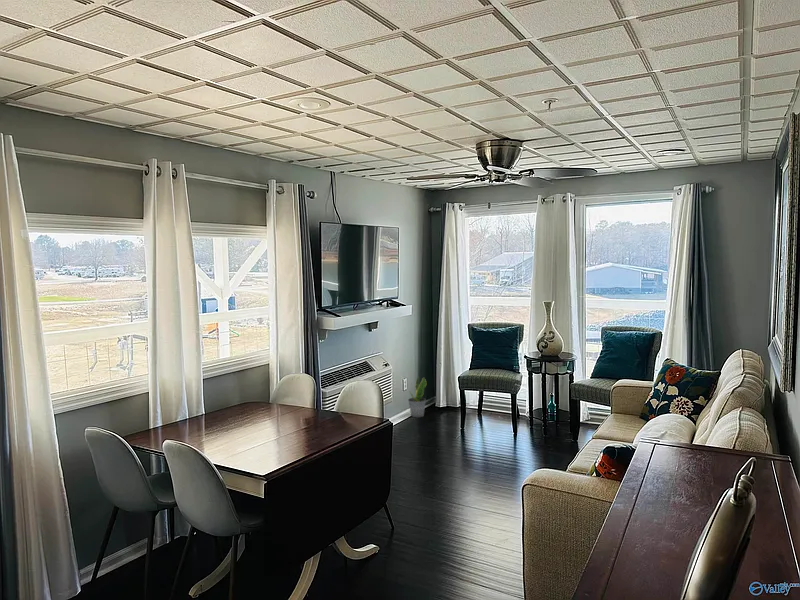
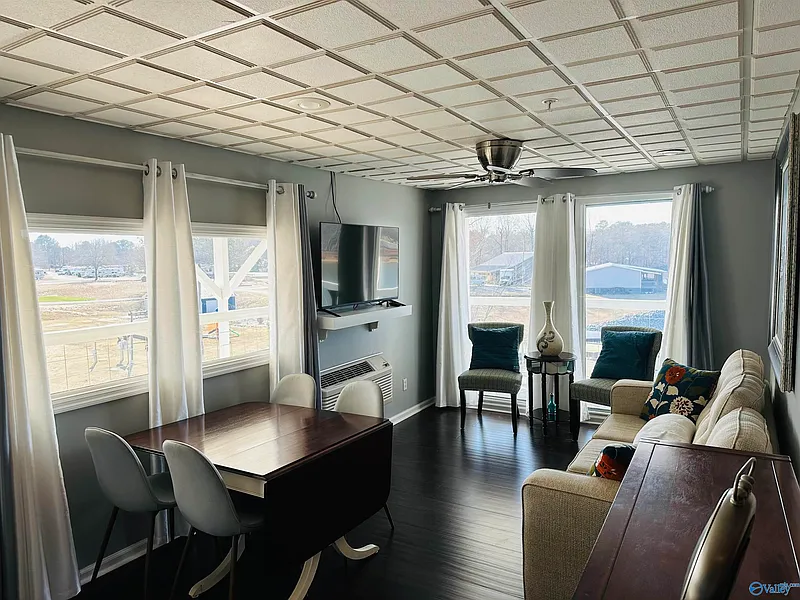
- potted plant [407,376,427,418]
